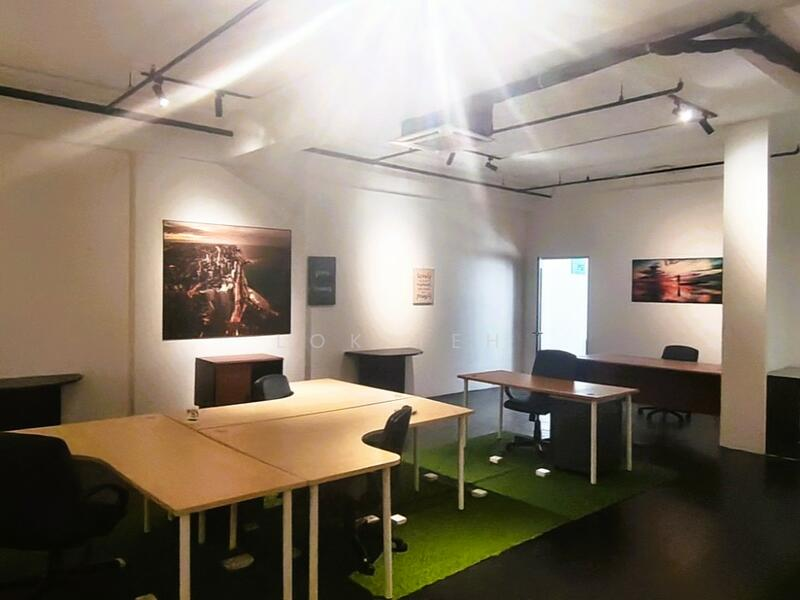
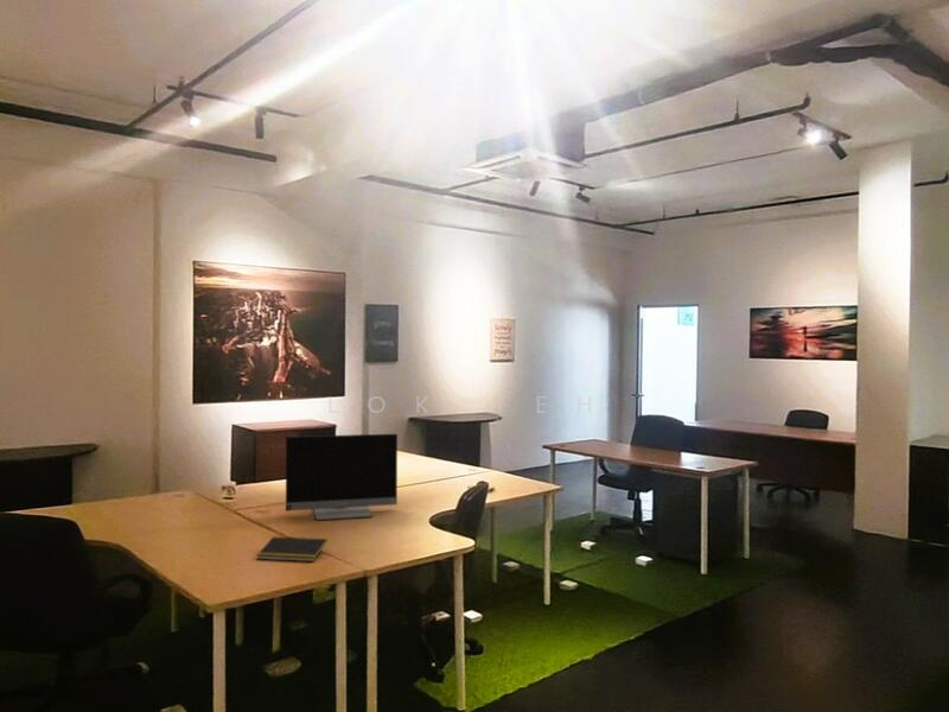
+ notepad [255,535,329,562]
+ monitor [285,433,399,521]
